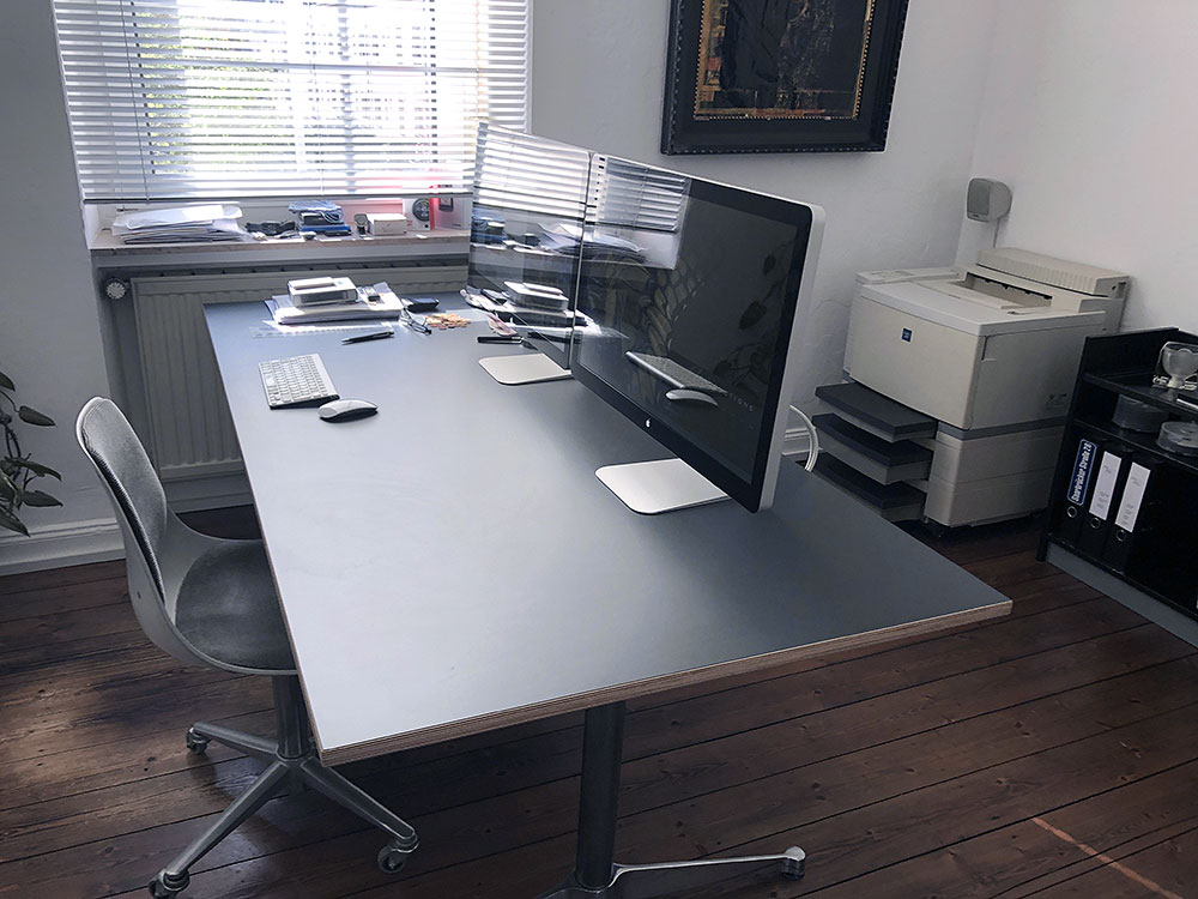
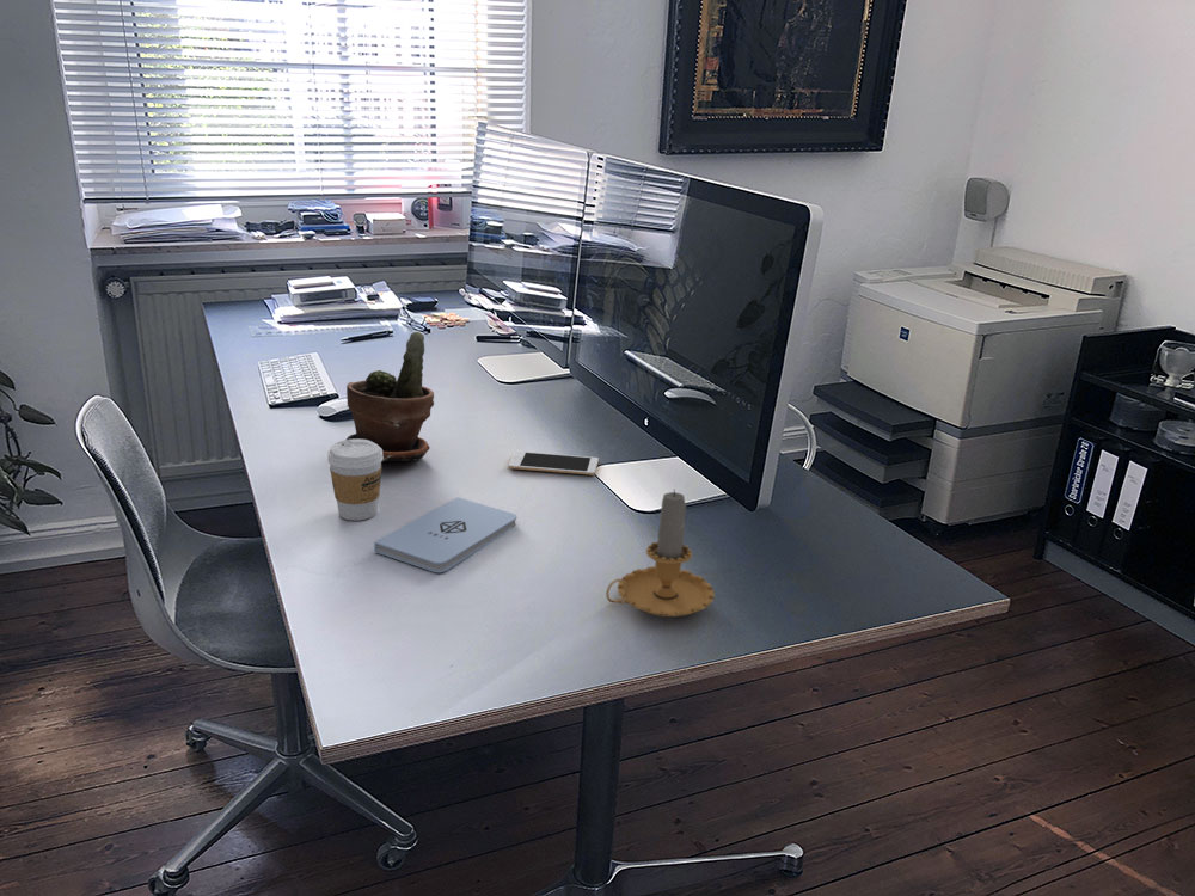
+ coffee cup [326,438,384,522]
+ notepad [373,496,517,573]
+ potted plant [345,331,435,462]
+ candle [605,487,716,619]
+ cell phone [508,450,600,477]
